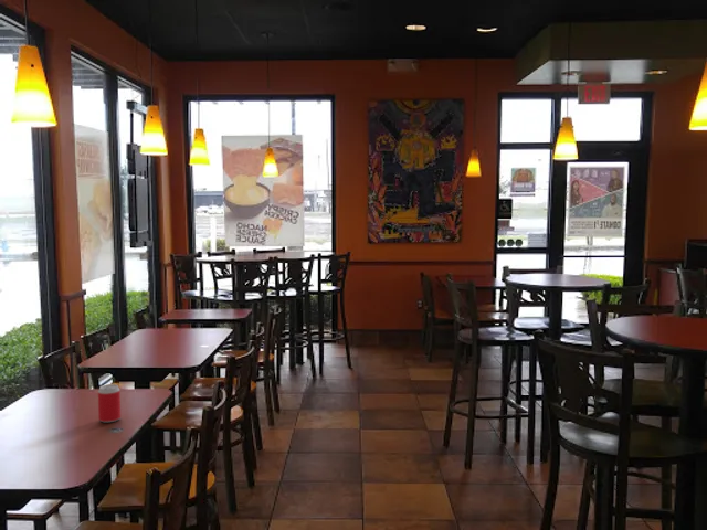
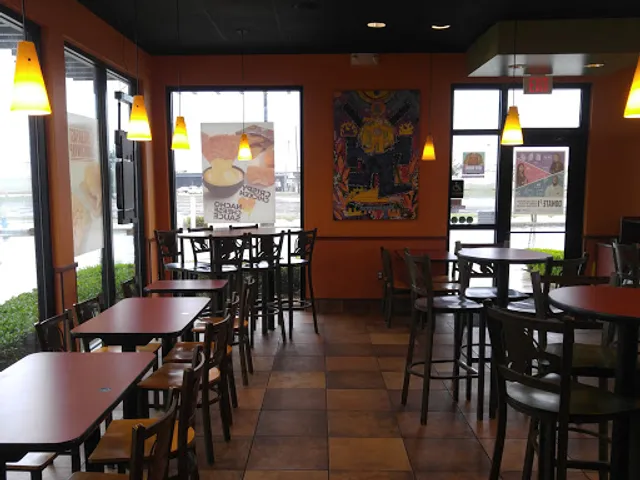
- beverage can [97,383,122,423]
